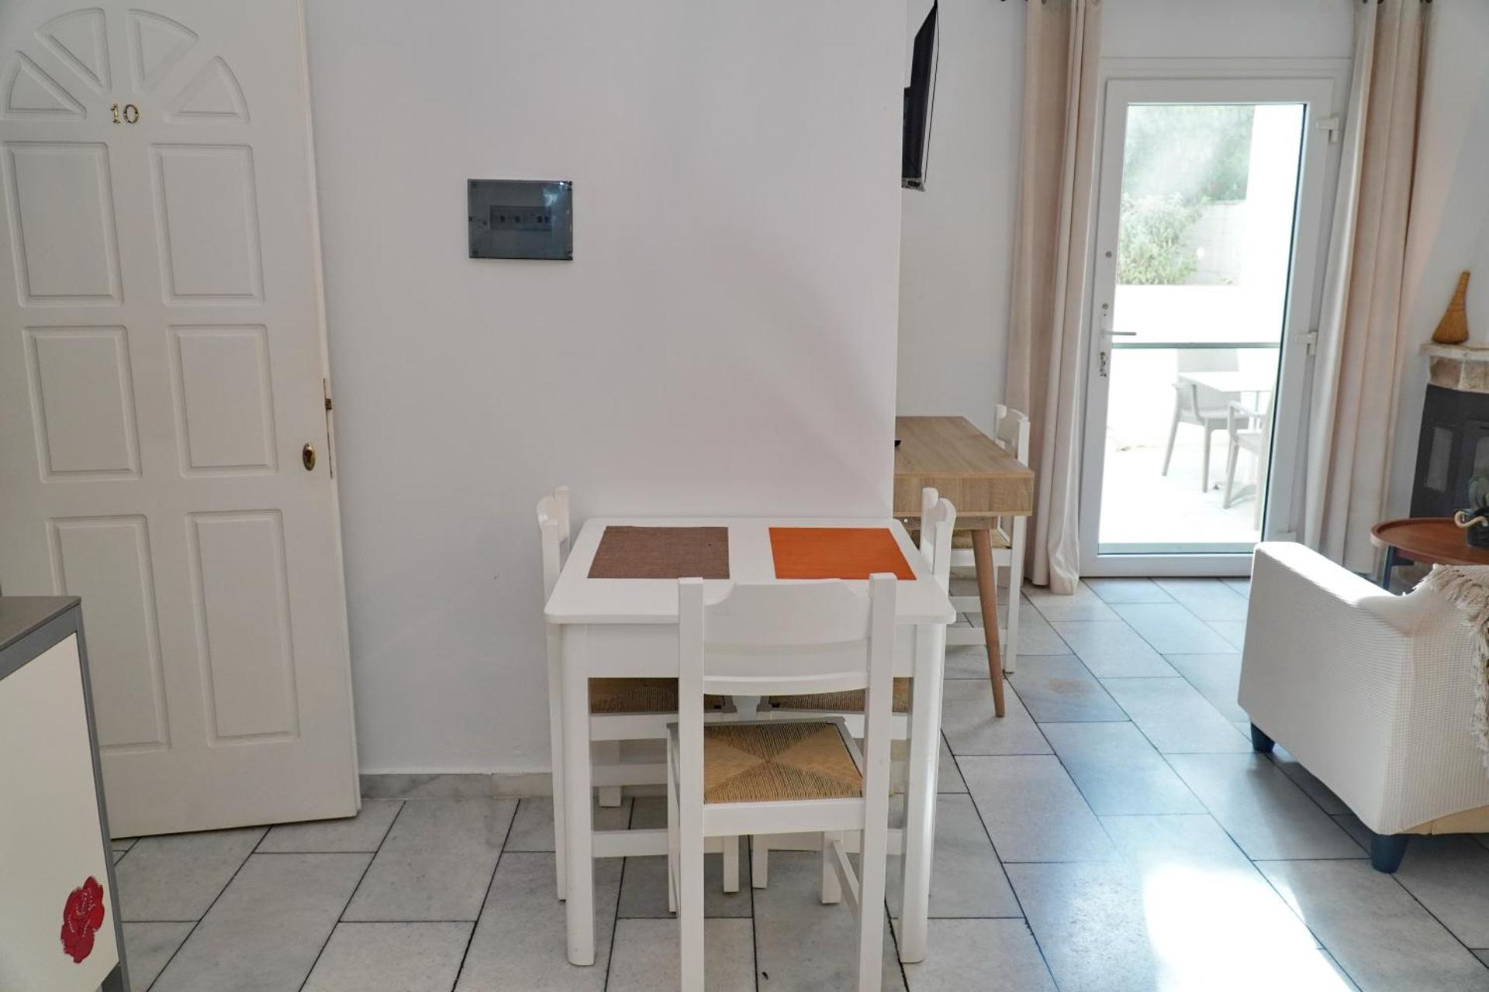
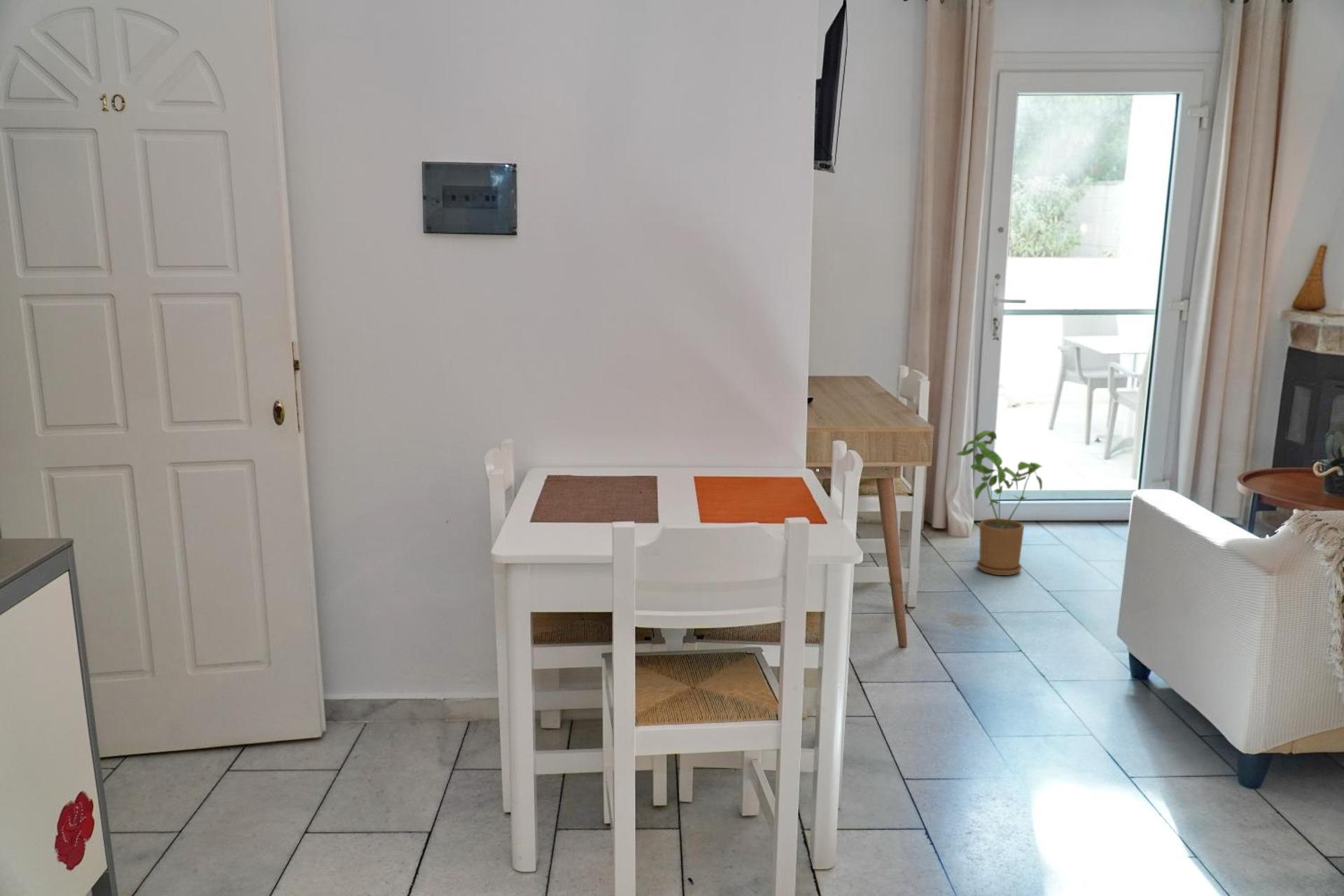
+ house plant [956,430,1043,576]
